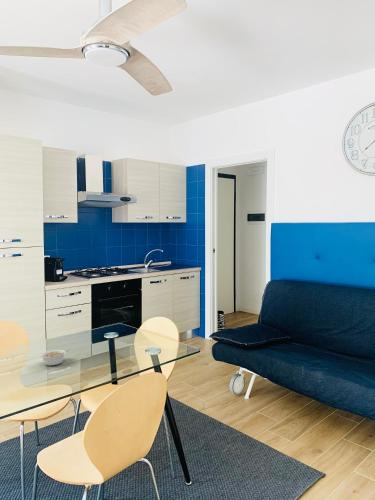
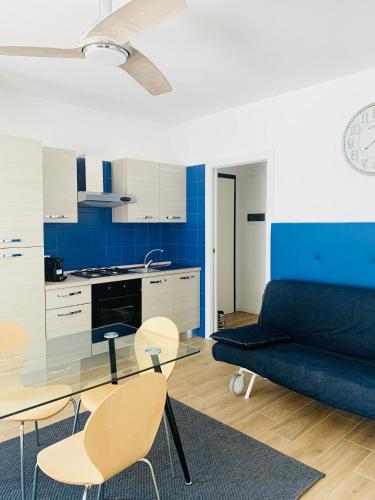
- legume [39,348,72,366]
